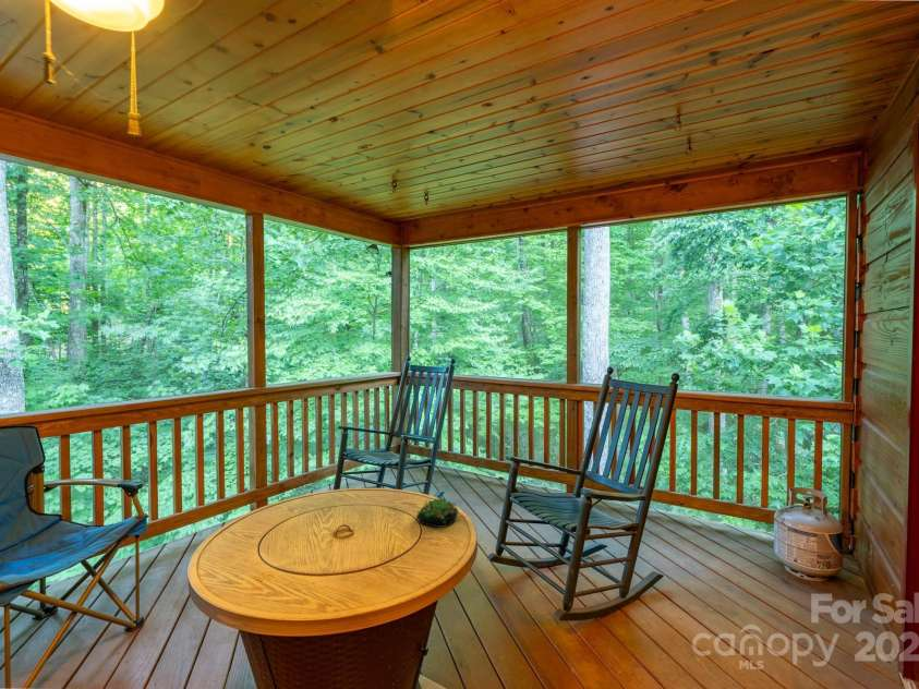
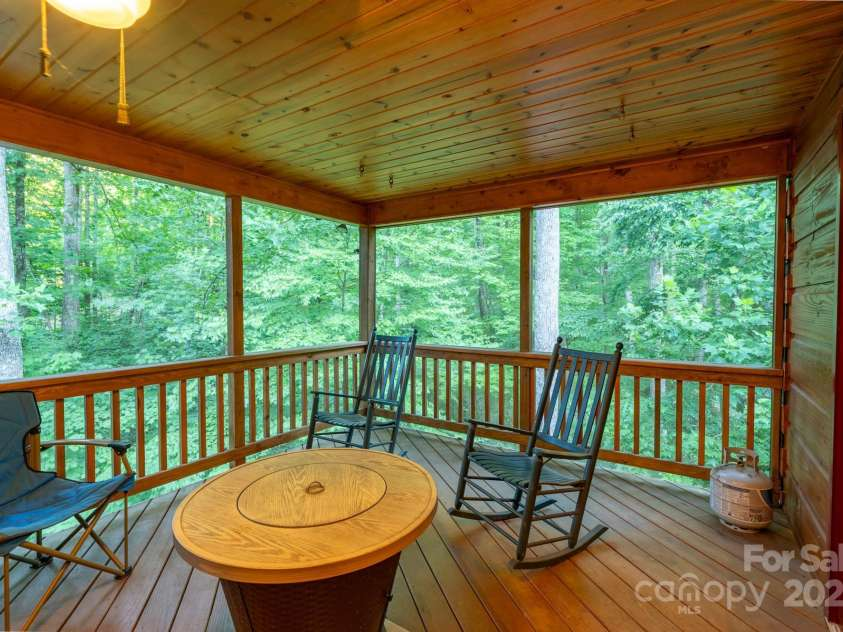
- succulent plant [415,496,459,529]
